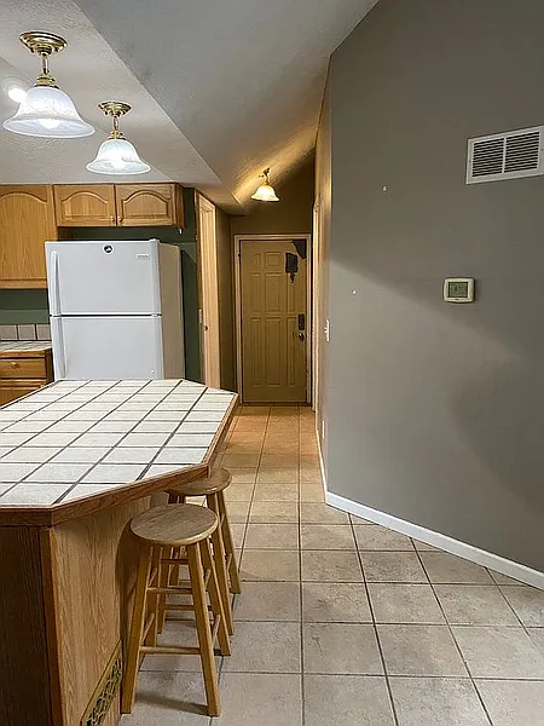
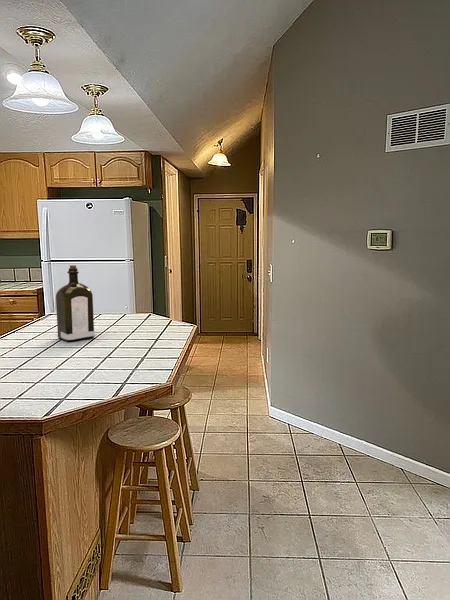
+ liquor [55,264,95,342]
